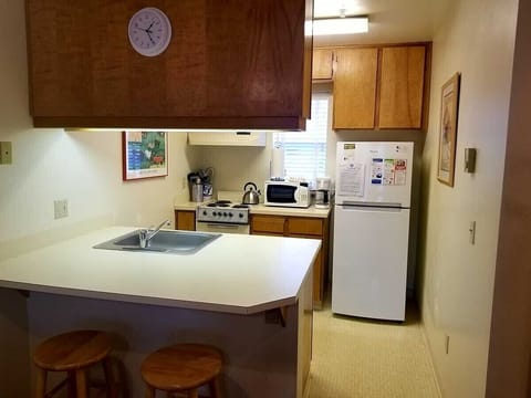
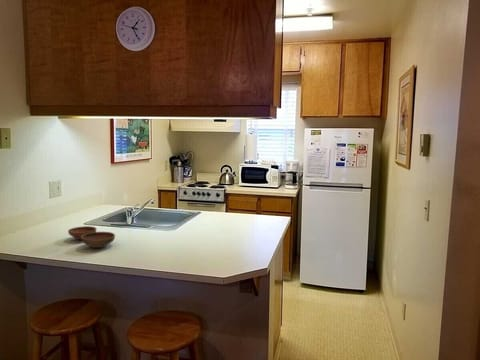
+ bowl [67,225,116,249]
